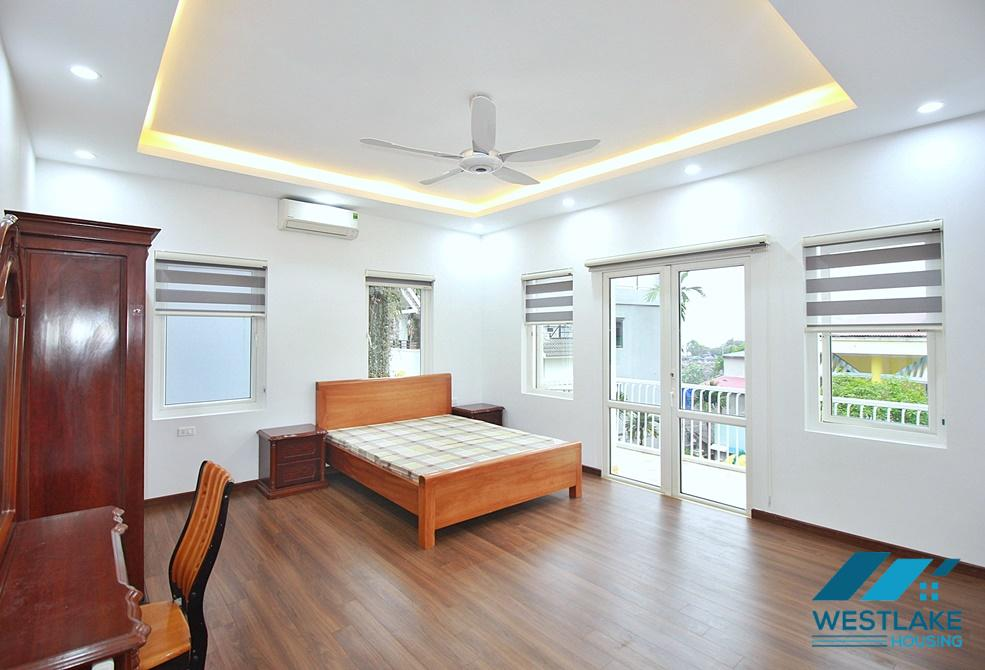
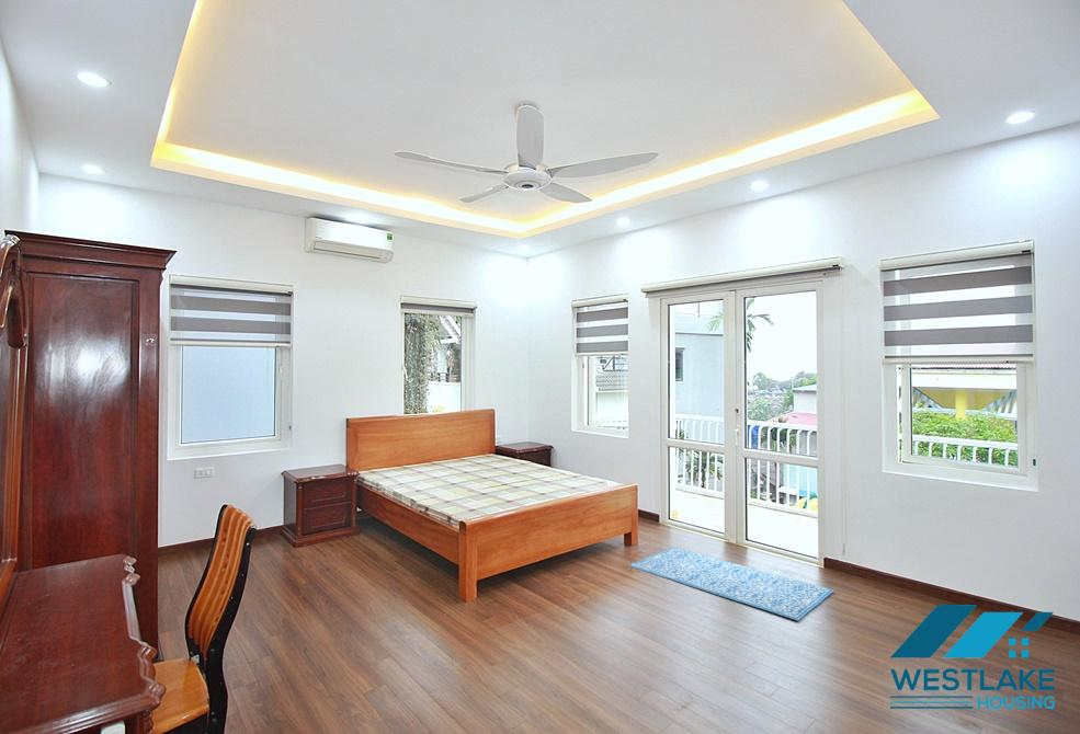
+ rug [627,546,835,621]
